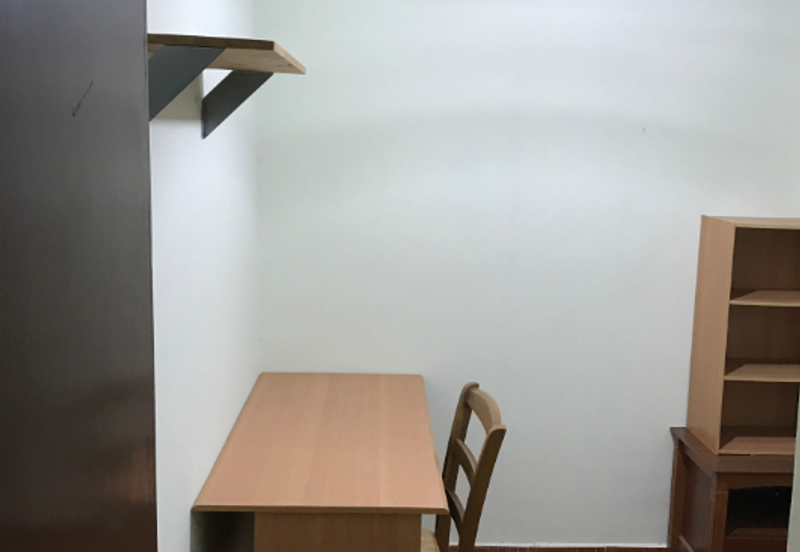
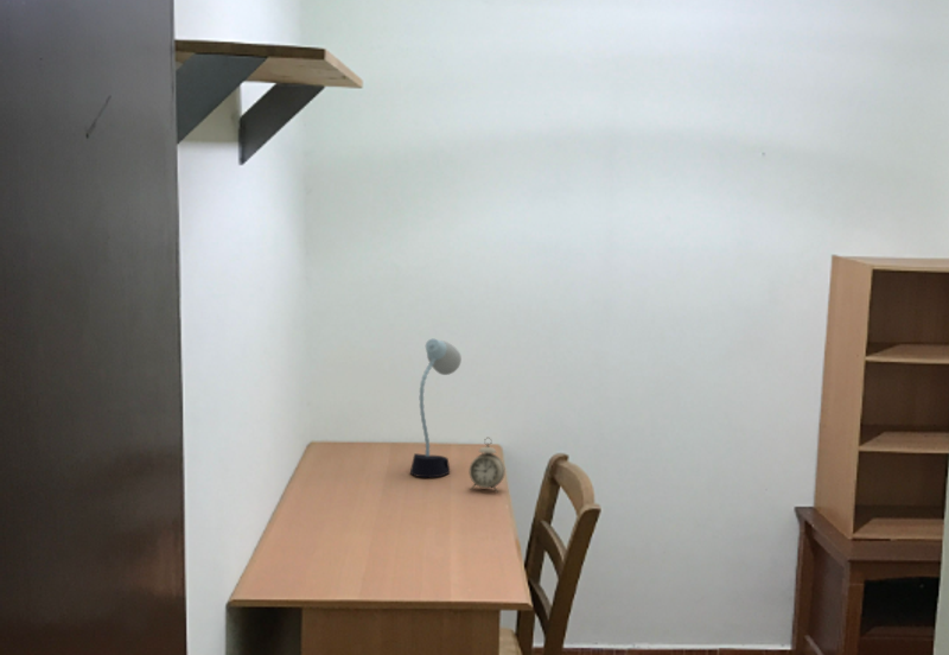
+ alarm clock [469,437,507,492]
+ desk lamp [409,338,463,478]
